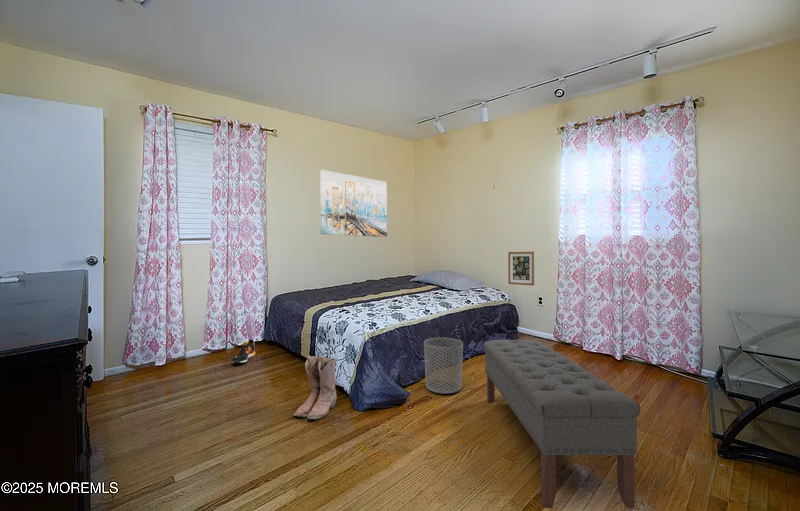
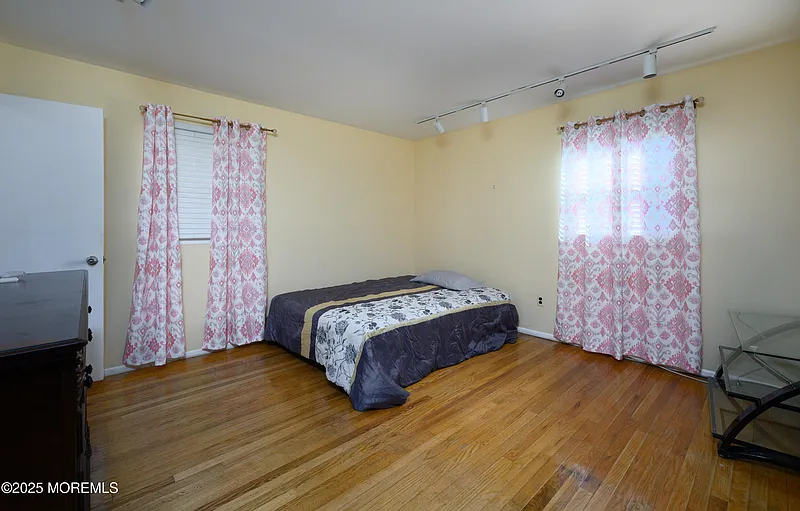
- bench [483,338,641,509]
- shoe [231,338,256,364]
- waste bin [423,336,464,395]
- wall art [319,169,388,238]
- wall art [507,251,535,287]
- boots [293,355,338,421]
